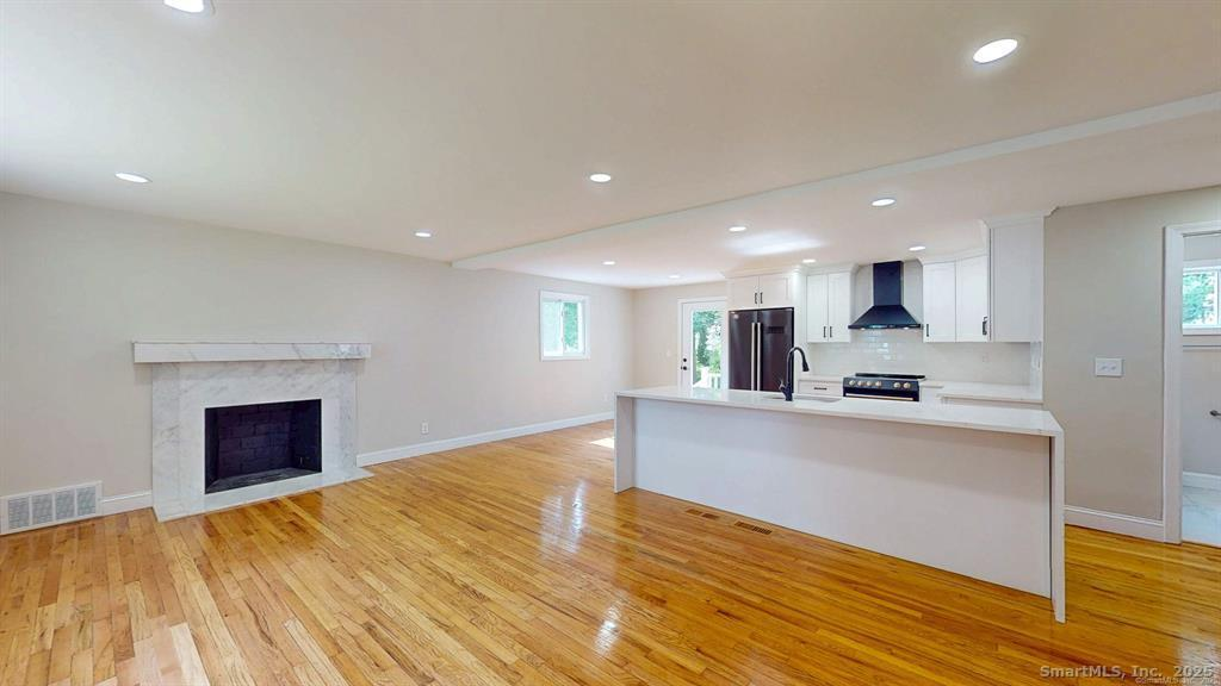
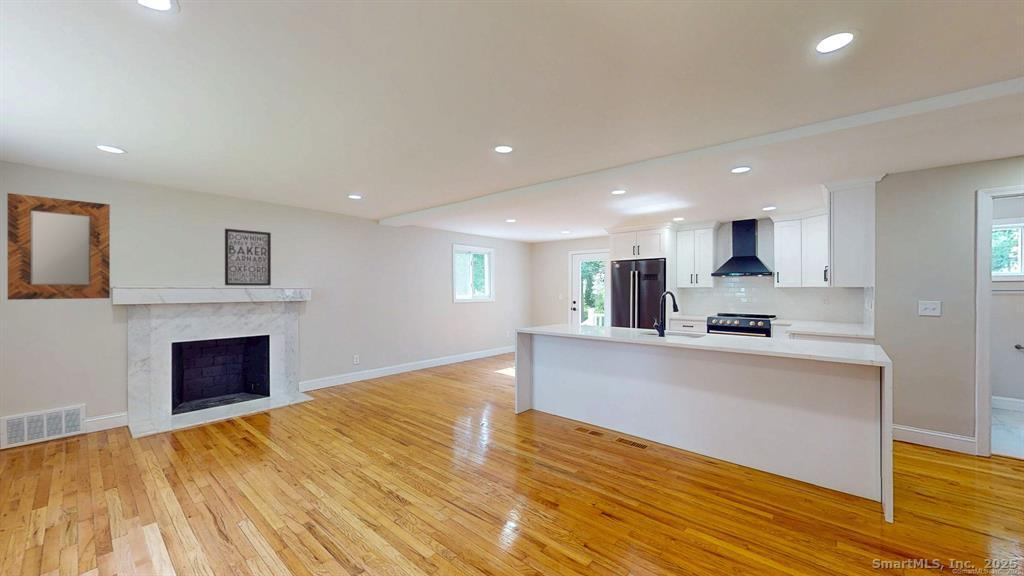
+ wall art [224,228,272,287]
+ home mirror [6,192,111,301]
